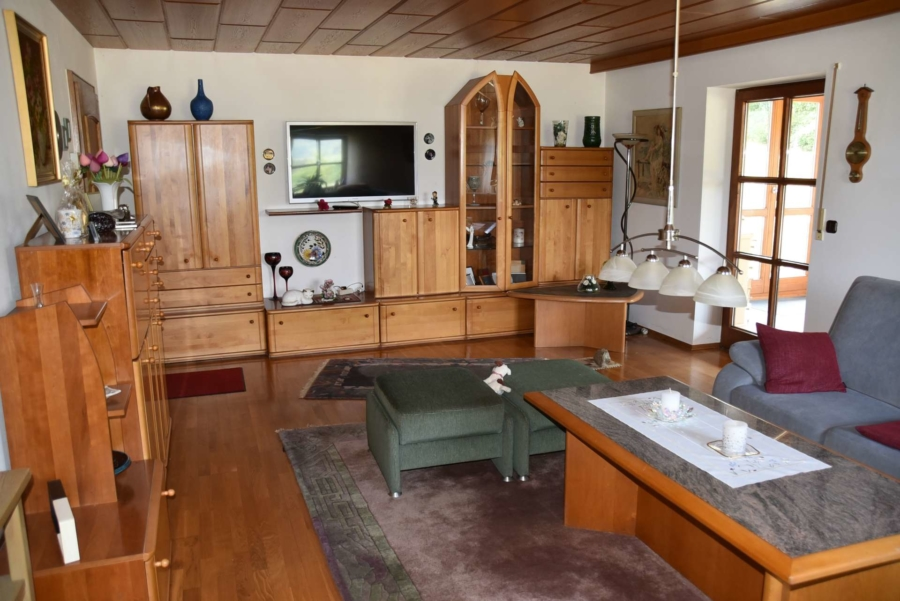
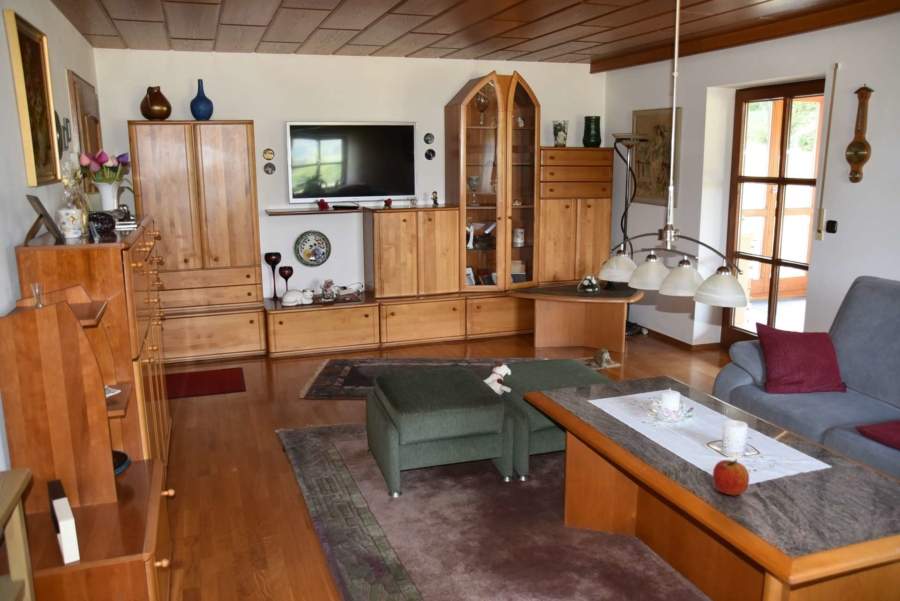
+ apple [712,459,750,497]
